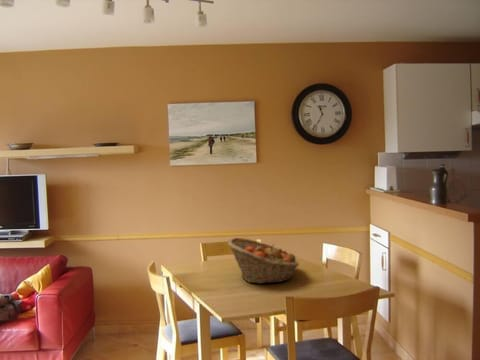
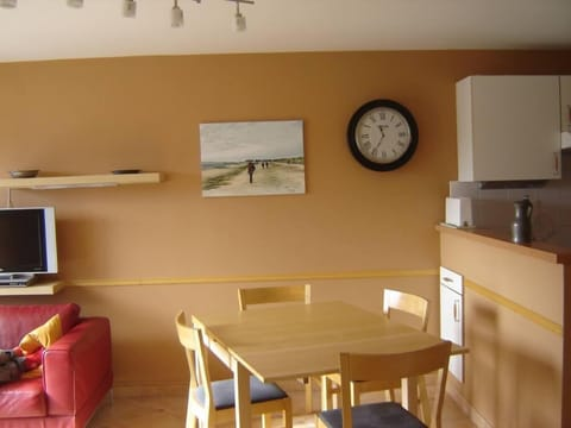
- fruit basket [226,237,300,285]
